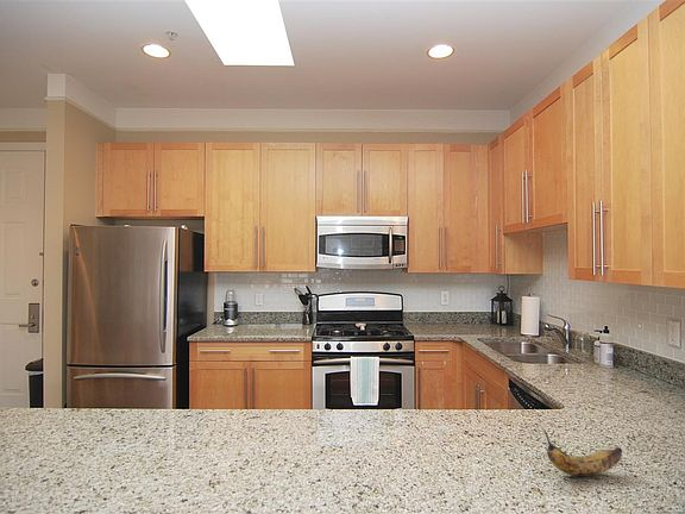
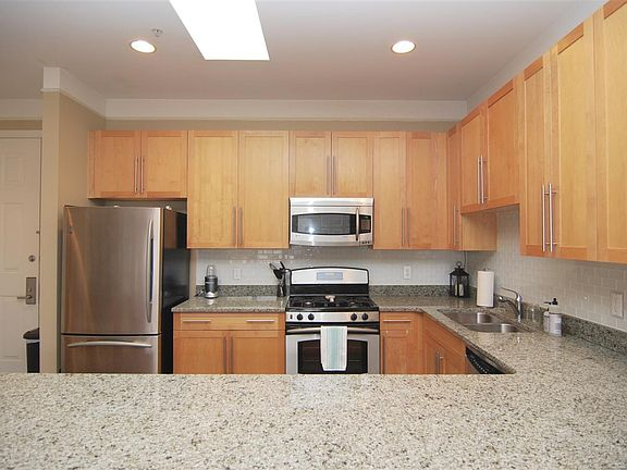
- banana [541,428,623,478]
